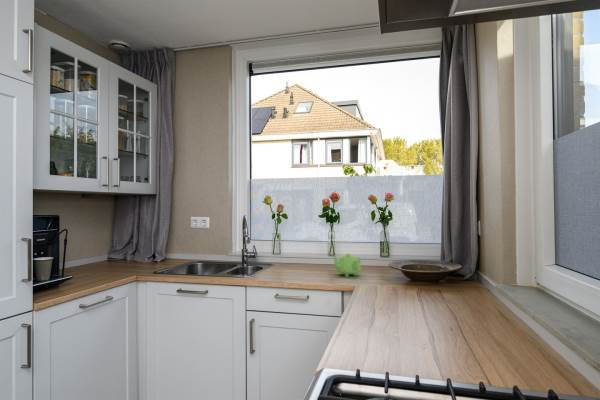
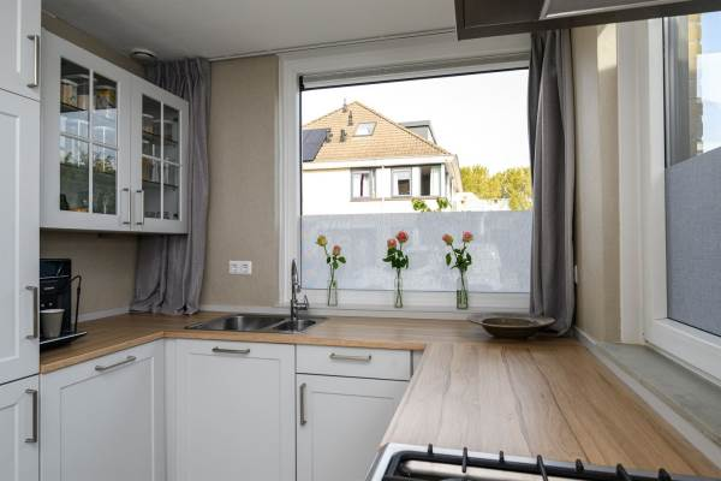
- teapot [332,253,363,278]
